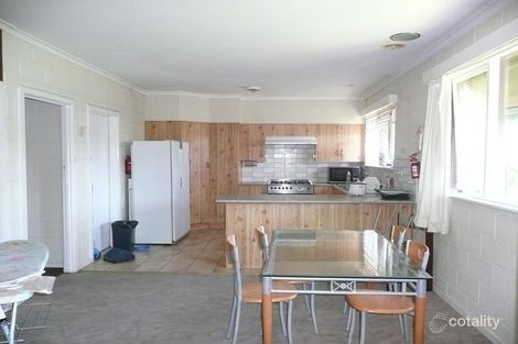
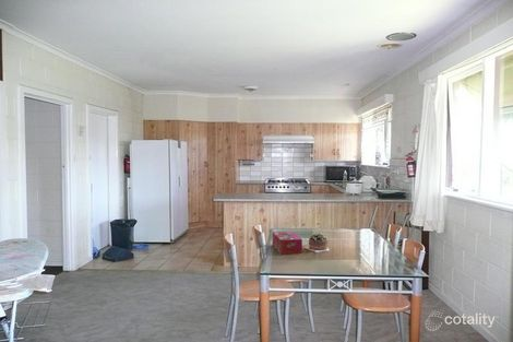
+ succulent plant [303,232,330,253]
+ tissue box [272,231,303,256]
